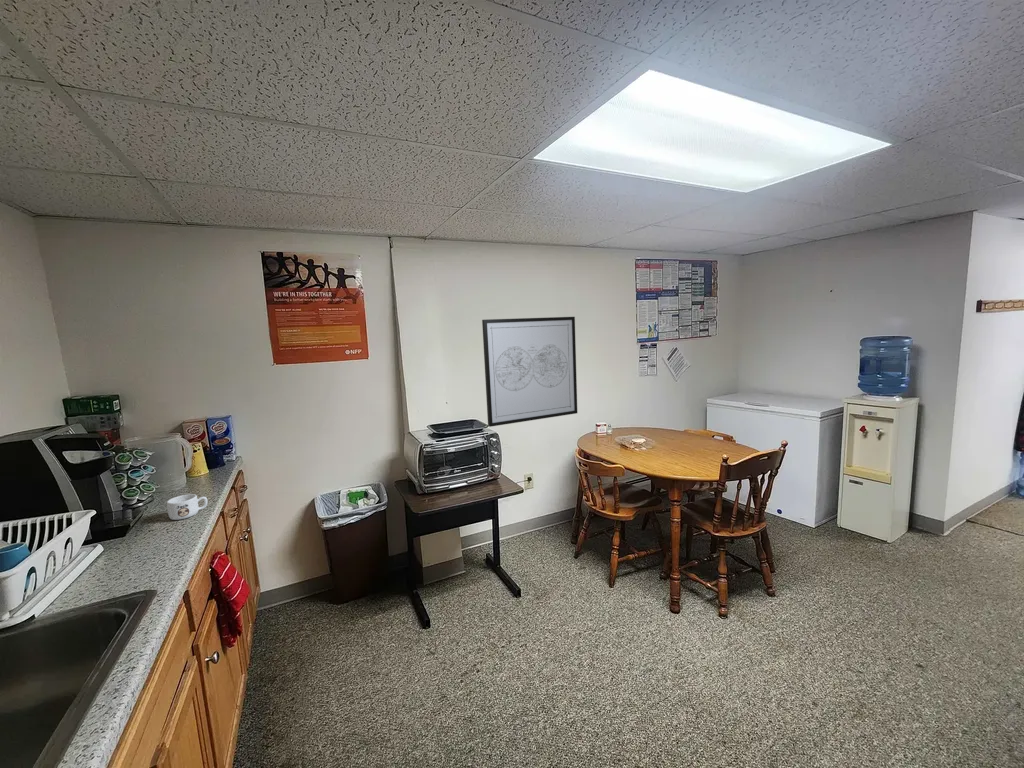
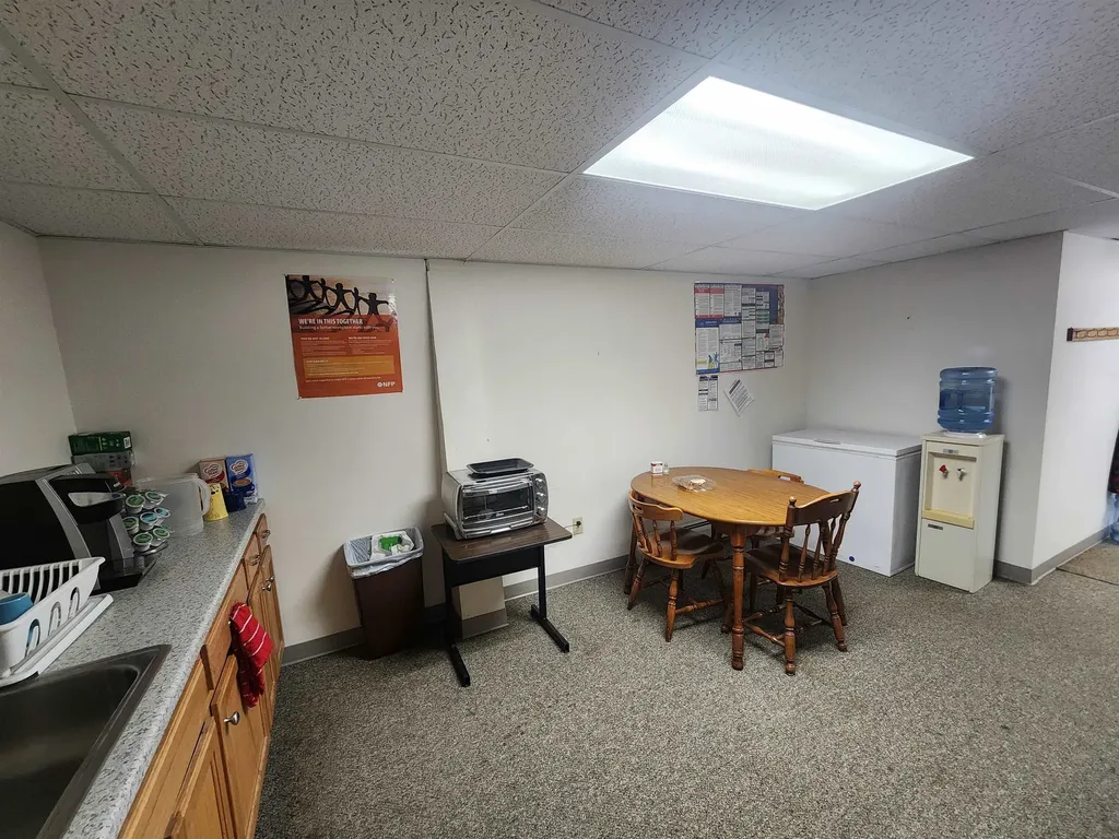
- wall art [481,316,578,428]
- mug [166,493,209,521]
